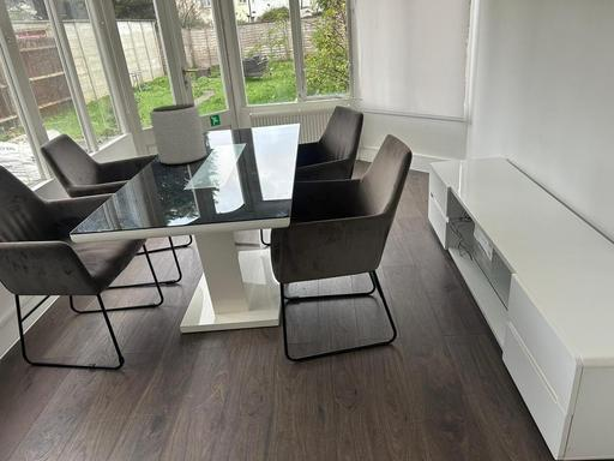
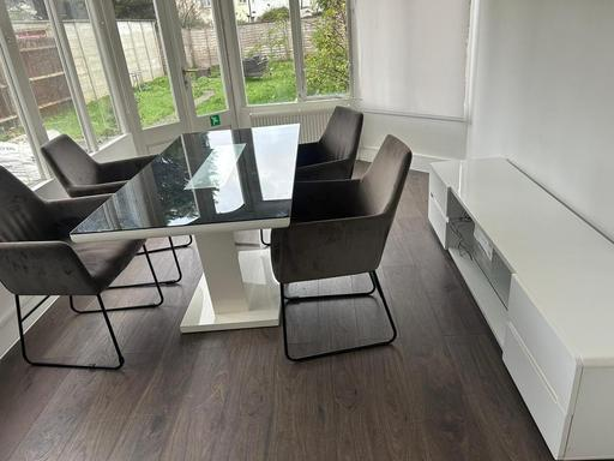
- plant pot [149,103,207,166]
